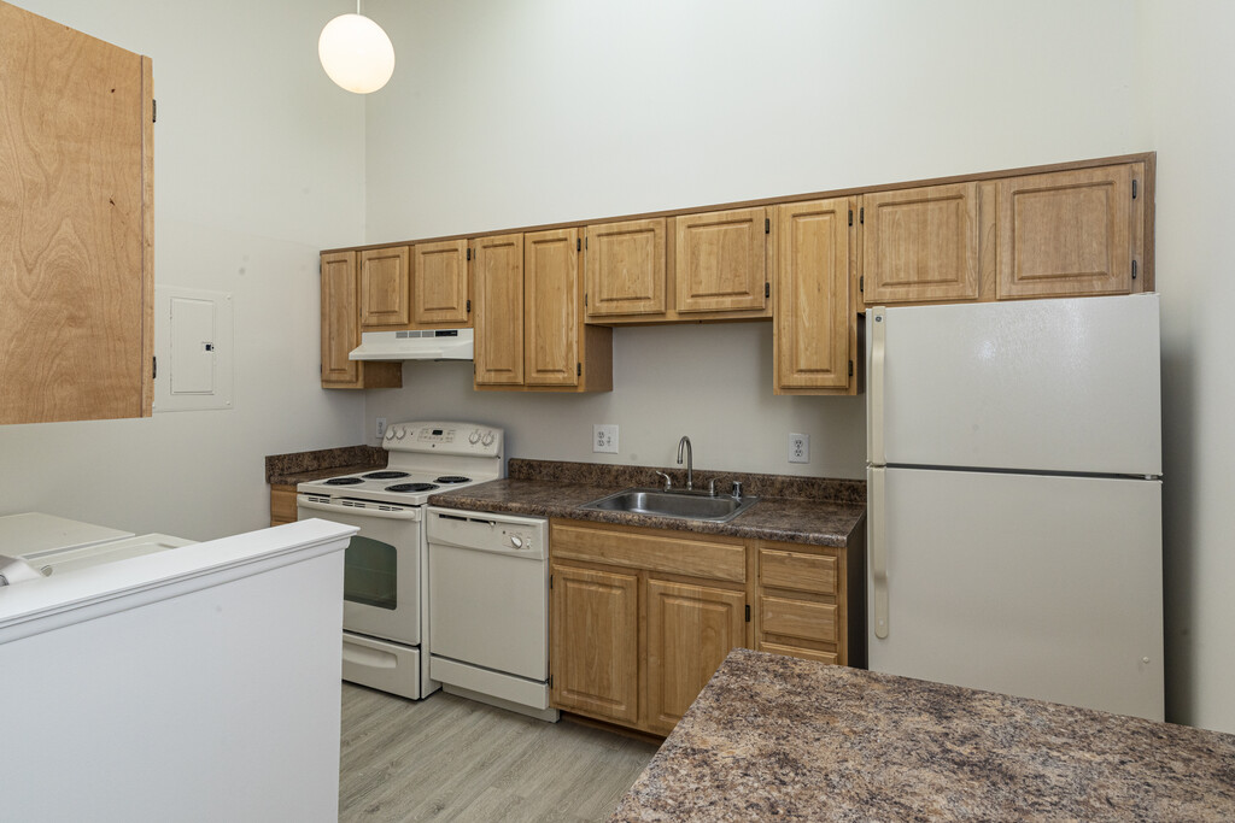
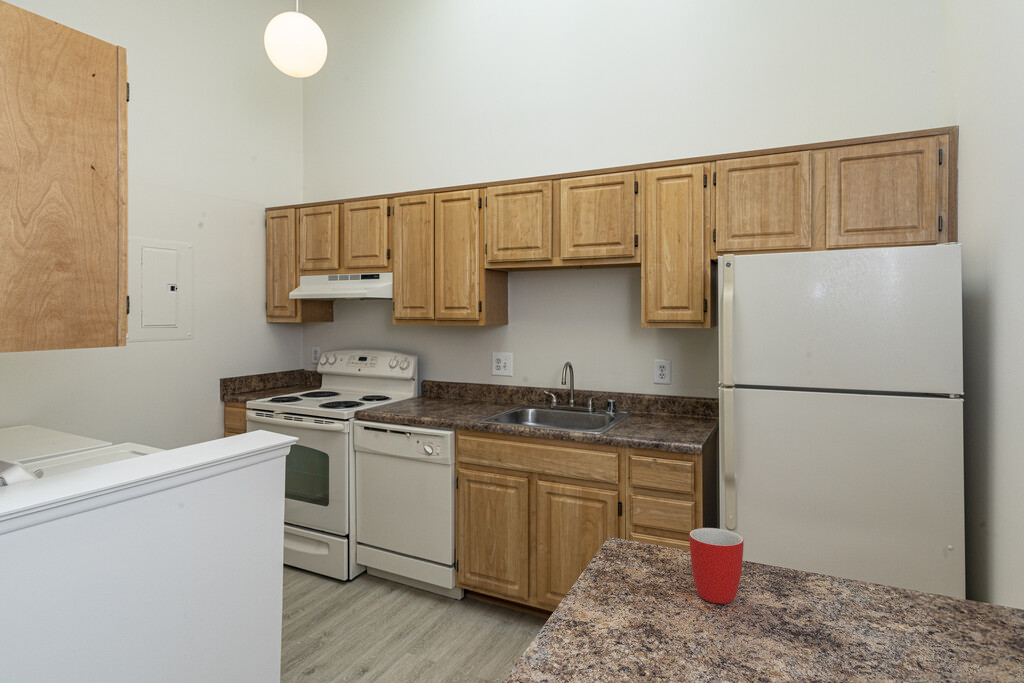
+ mug [688,527,745,605]
